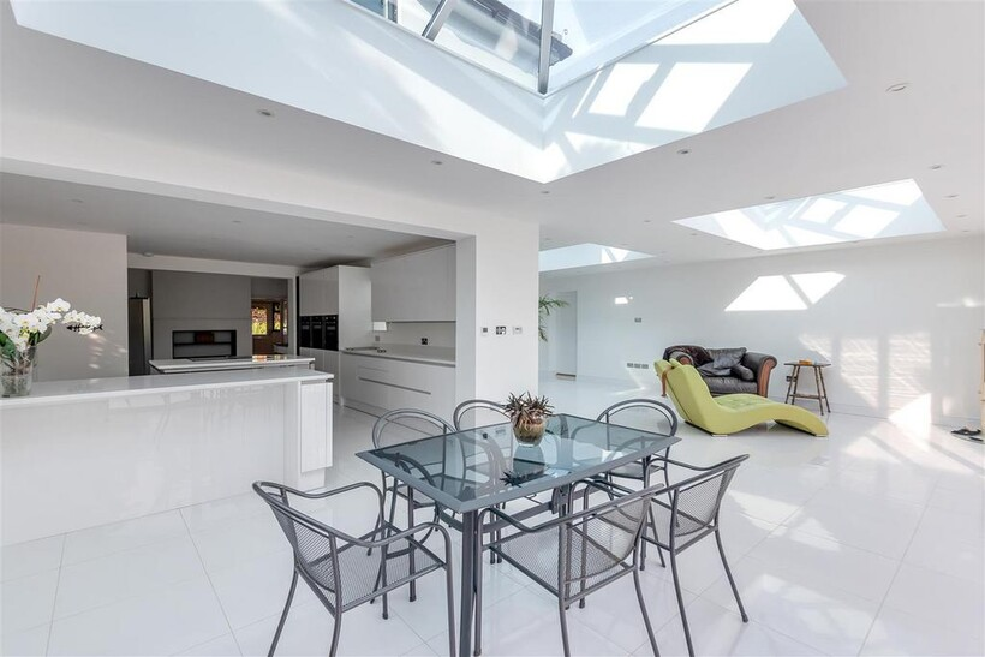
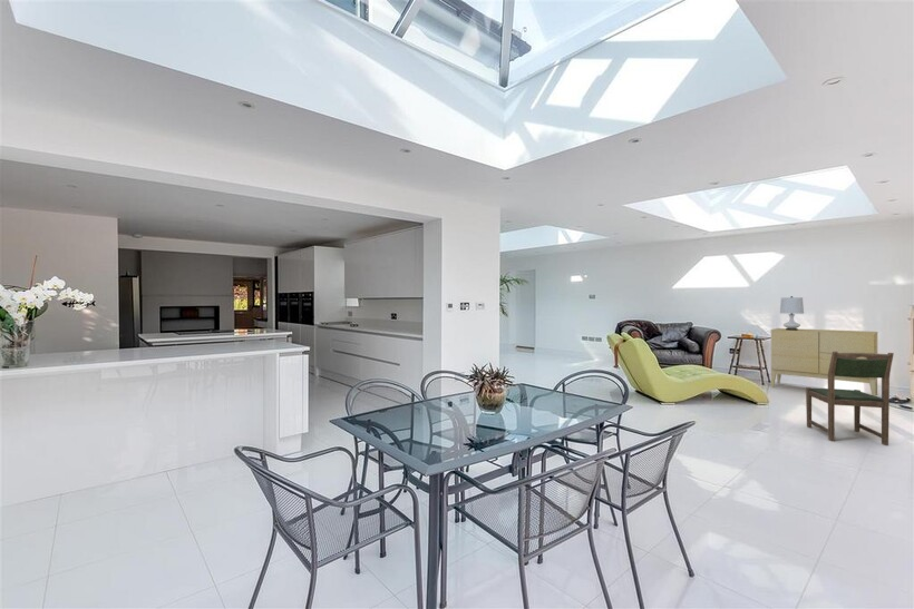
+ dining chair [805,351,895,446]
+ sideboard [770,327,878,396]
+ lamp [779,295,805,331]
